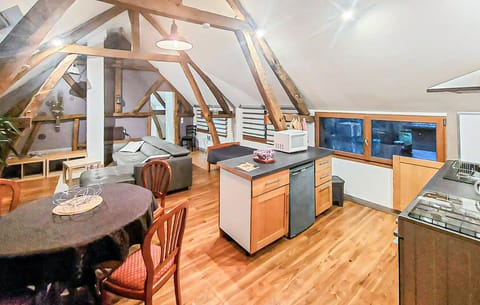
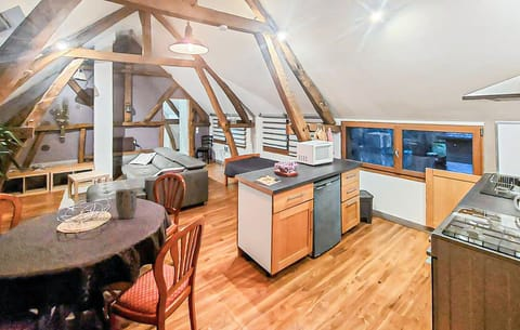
+ plant pot [115,188,138,220]
